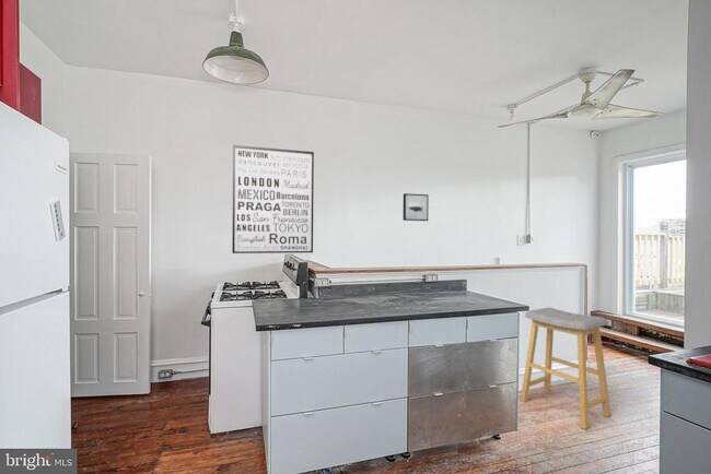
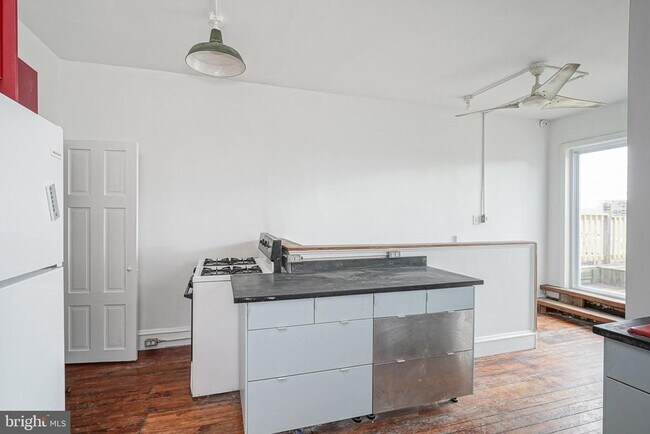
- wall art [231,144,315,254]
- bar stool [520,307,611,430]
- wall art [403,192,430,222]
